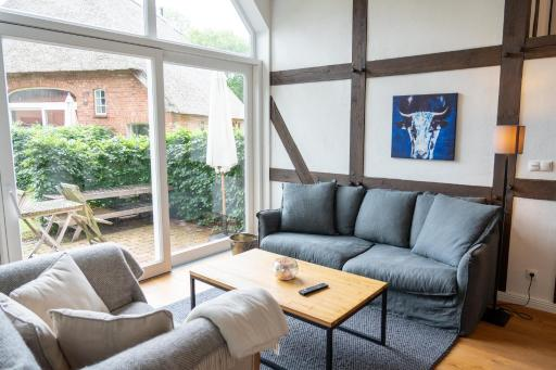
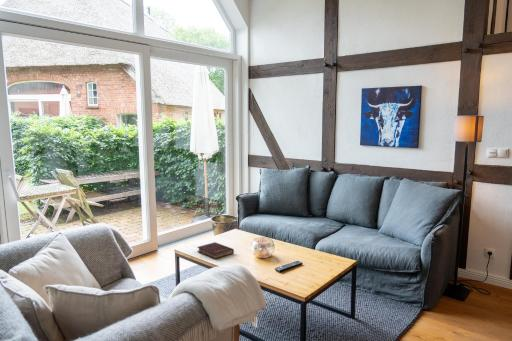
+ hardback book [196,241,235,260]
